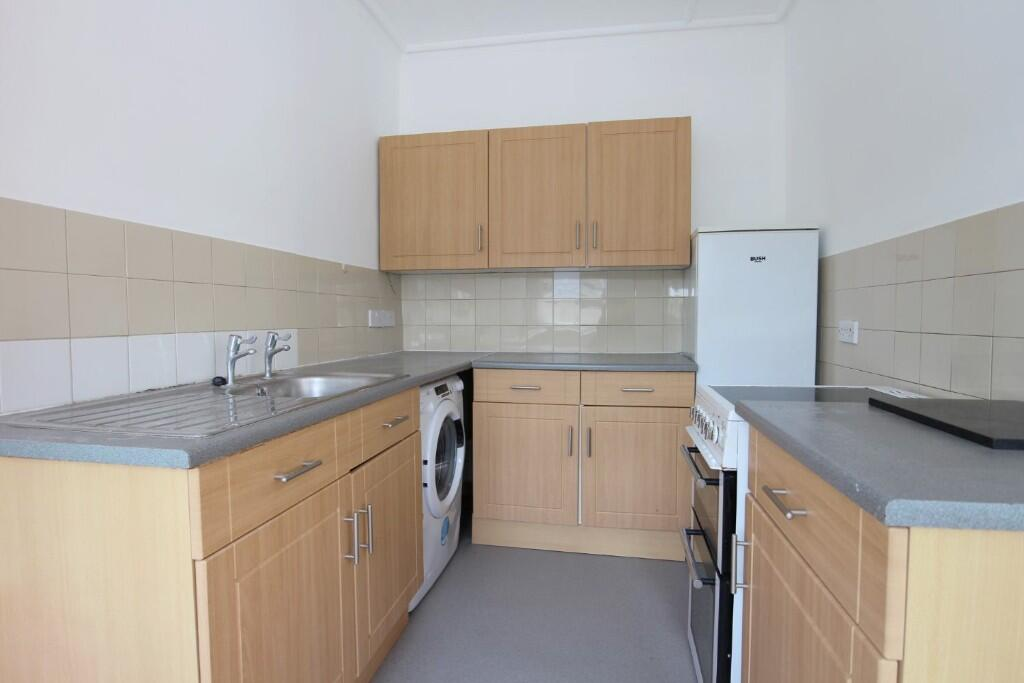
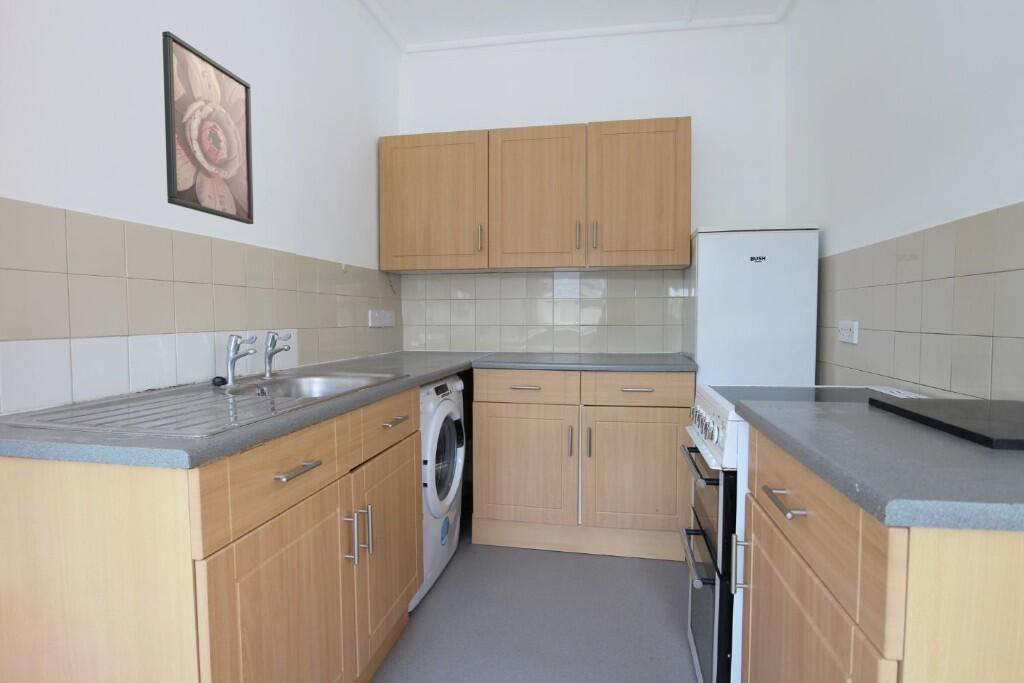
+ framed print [161,30,255,225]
